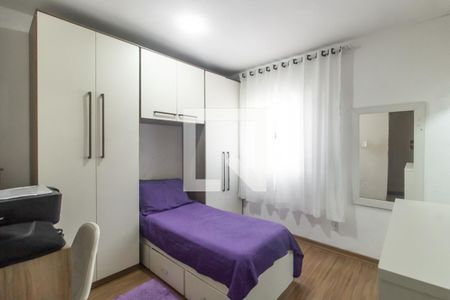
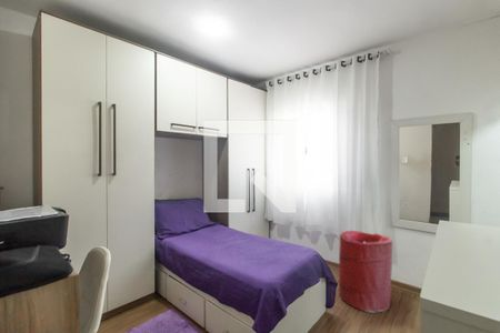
+ laundry hamper [338,230,393,314]
